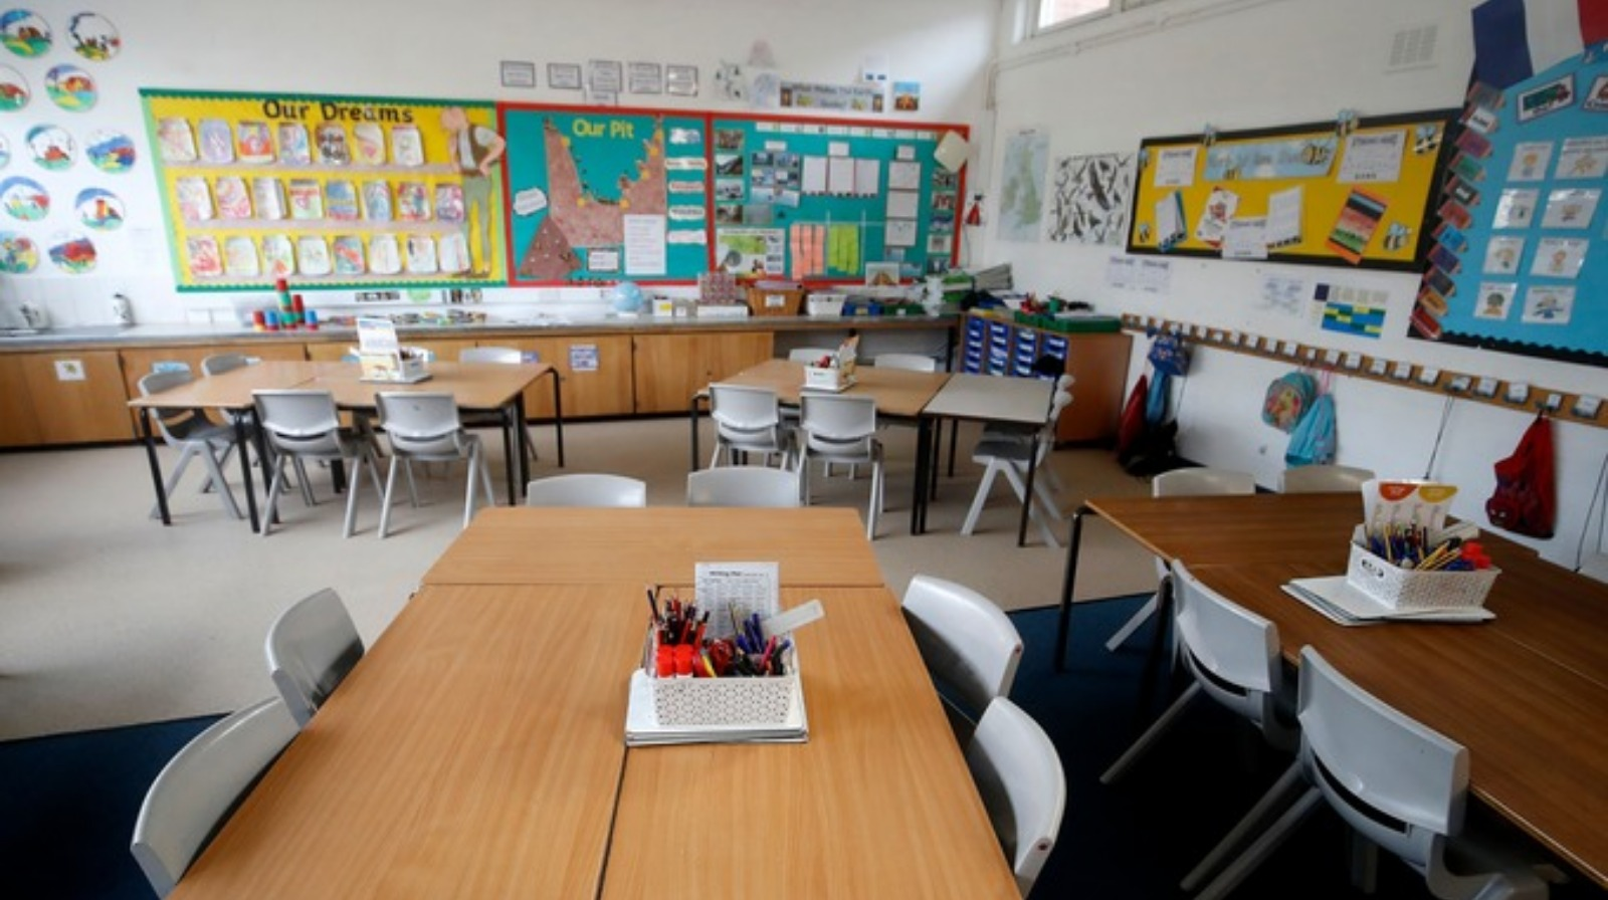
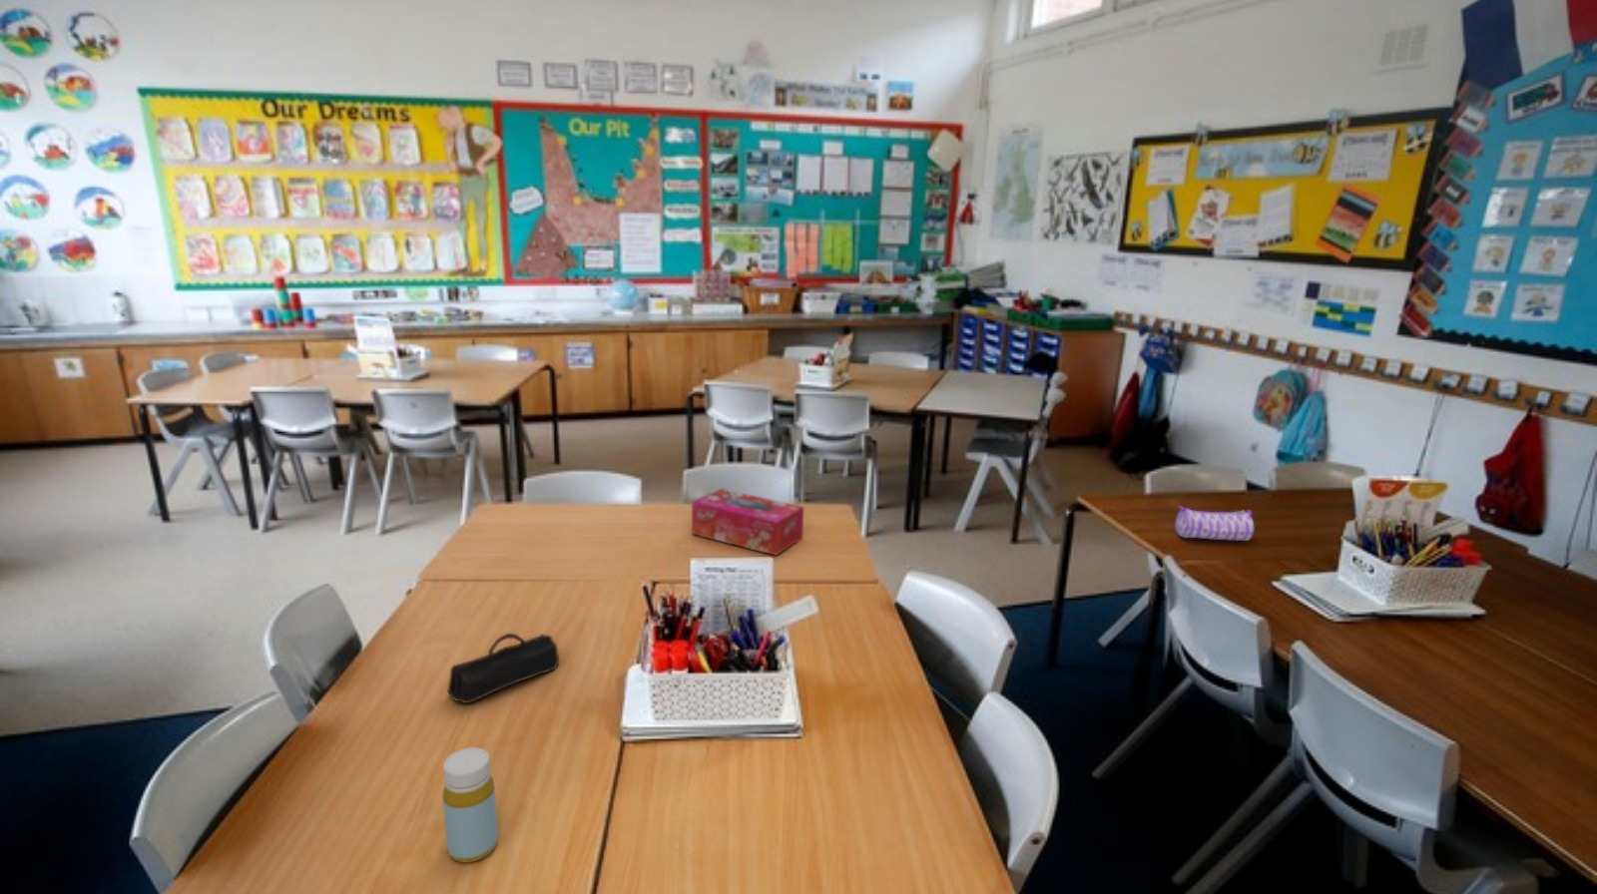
+ pencil case [448,633,560,704]
+ bottle [442,746,499,864]
+ tissue box [691,488,804,557]
+ pencil case [1175,505,1256,542]
